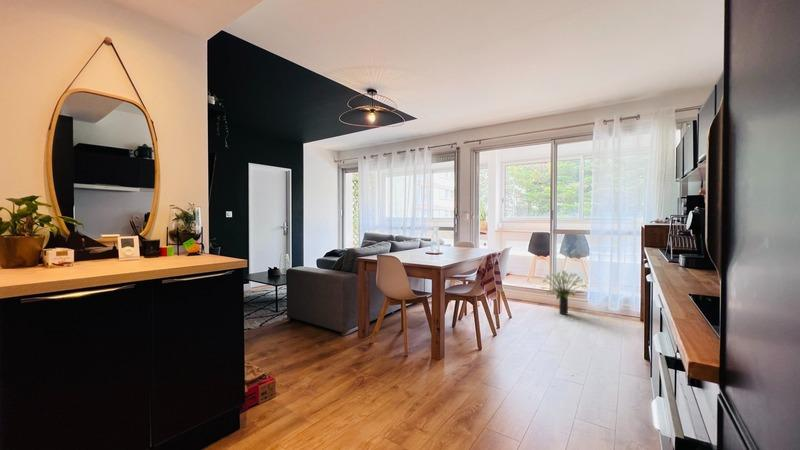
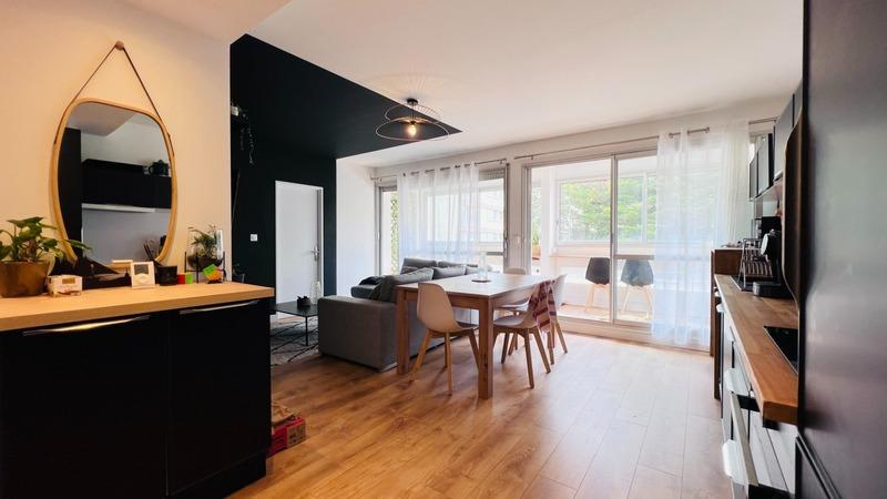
- potted plant [541,270,587,316]
